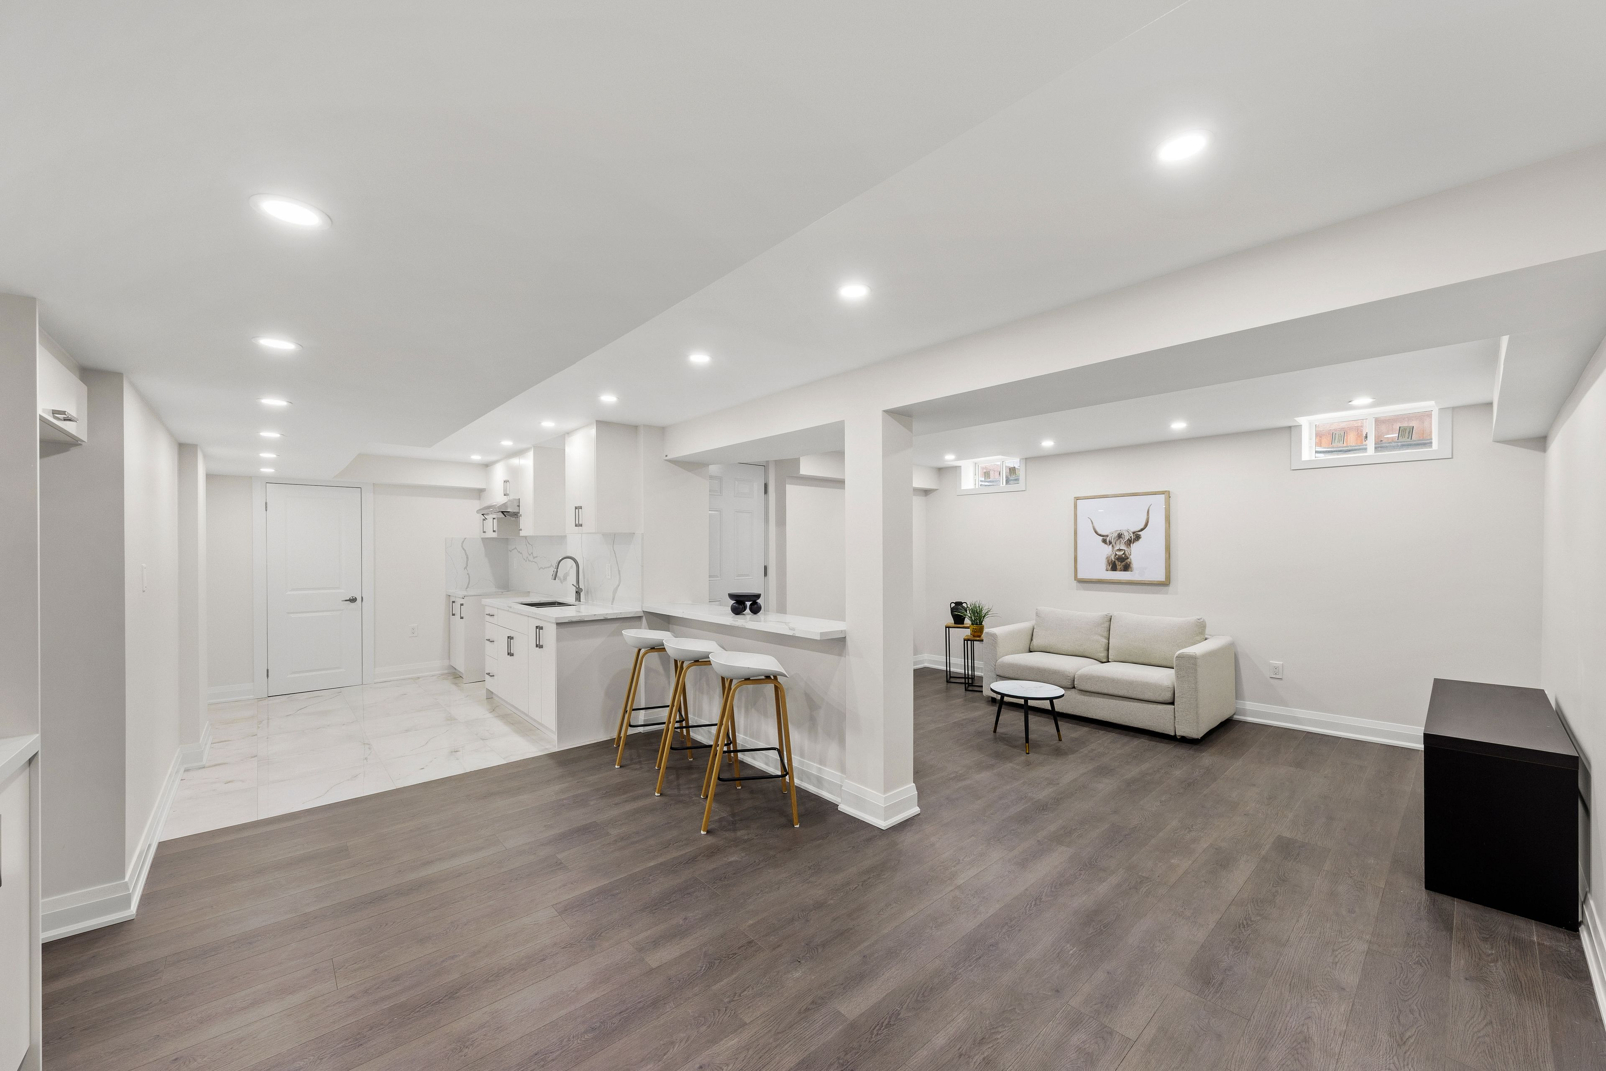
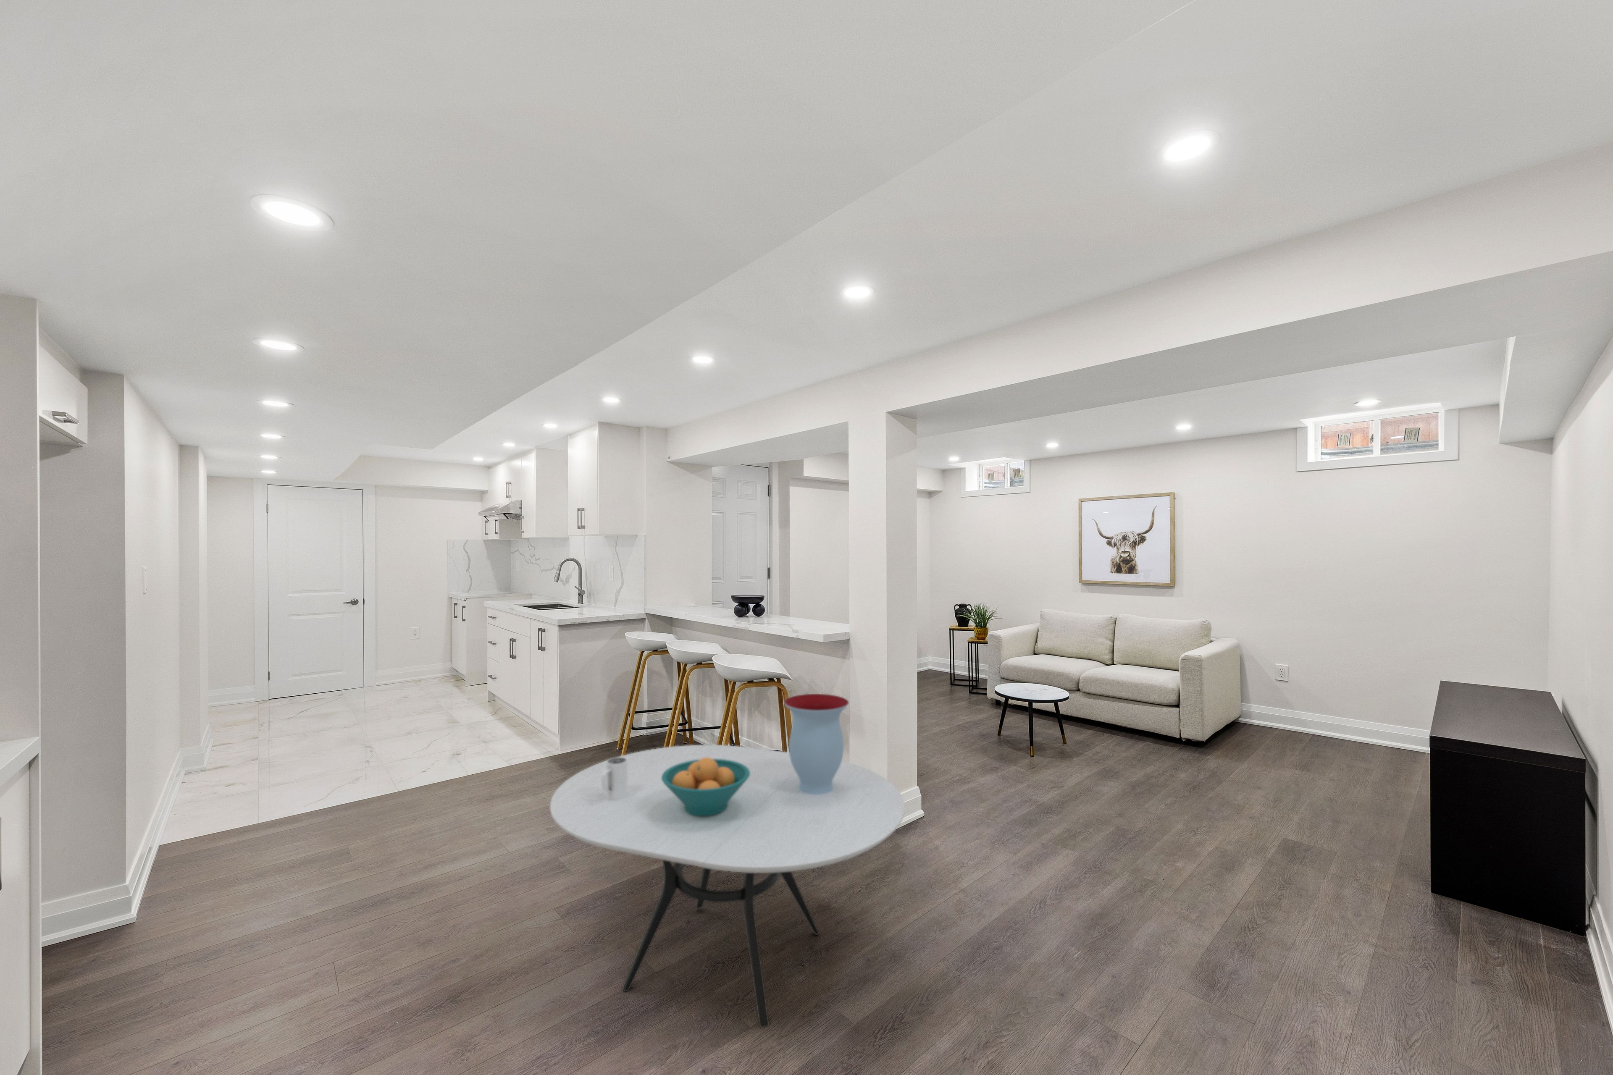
+ vase [784,693,850,794]
+ mug [601,757,628,800]
+ fruit bowl [661,757,750,816]
+ dining table [550,745,905,1028]
